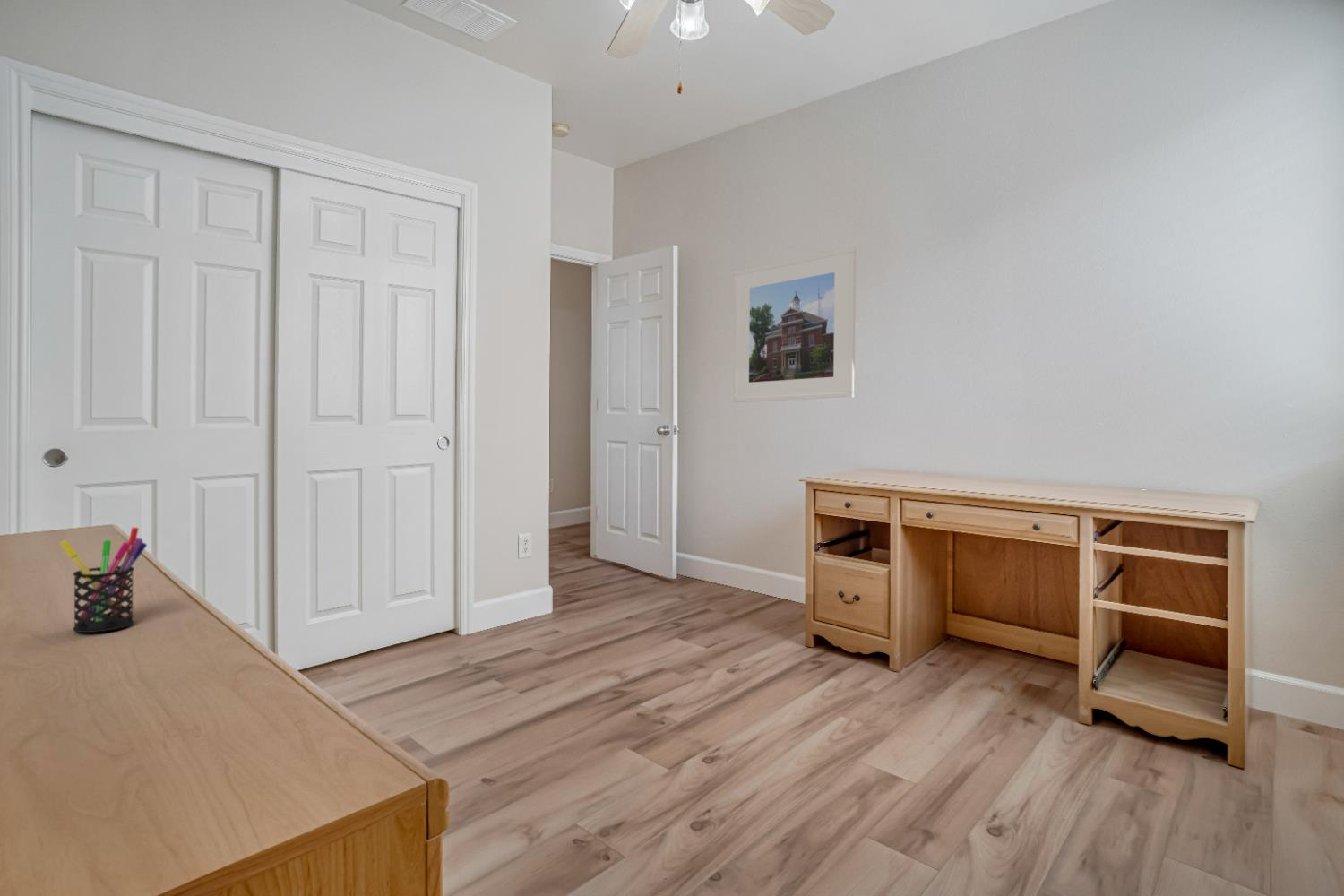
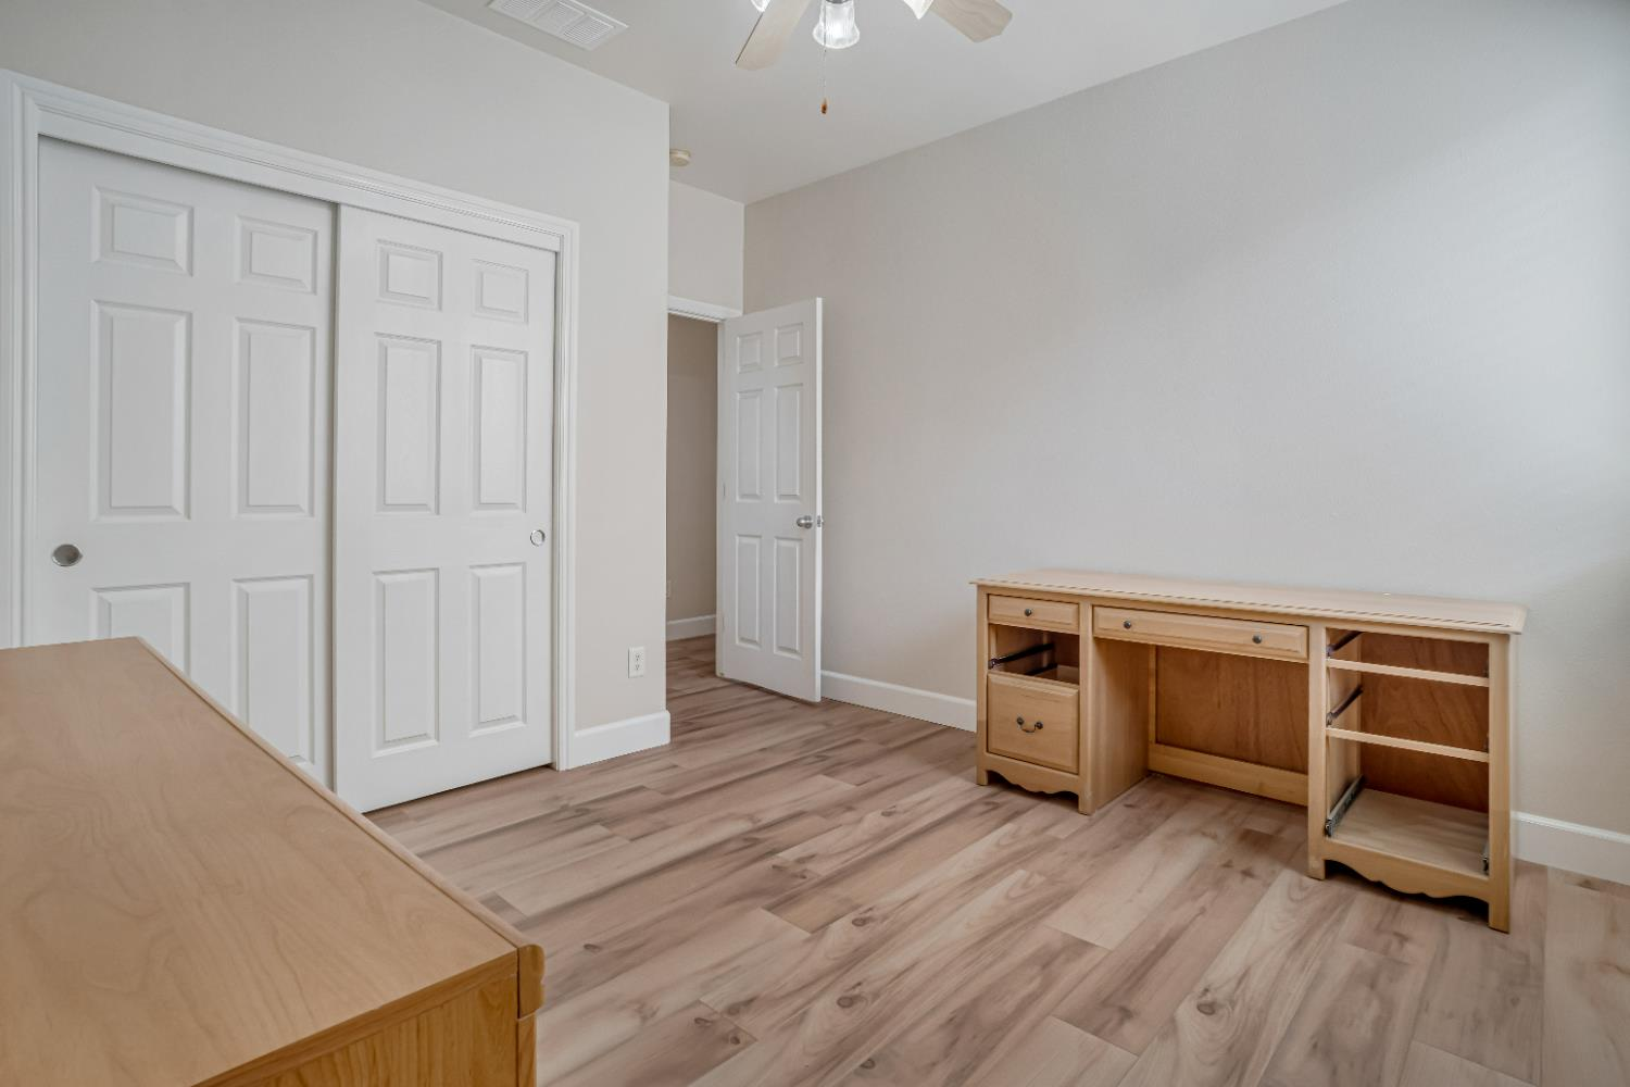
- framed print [732,246,857,403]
- pen holder [59,527,148,633]
